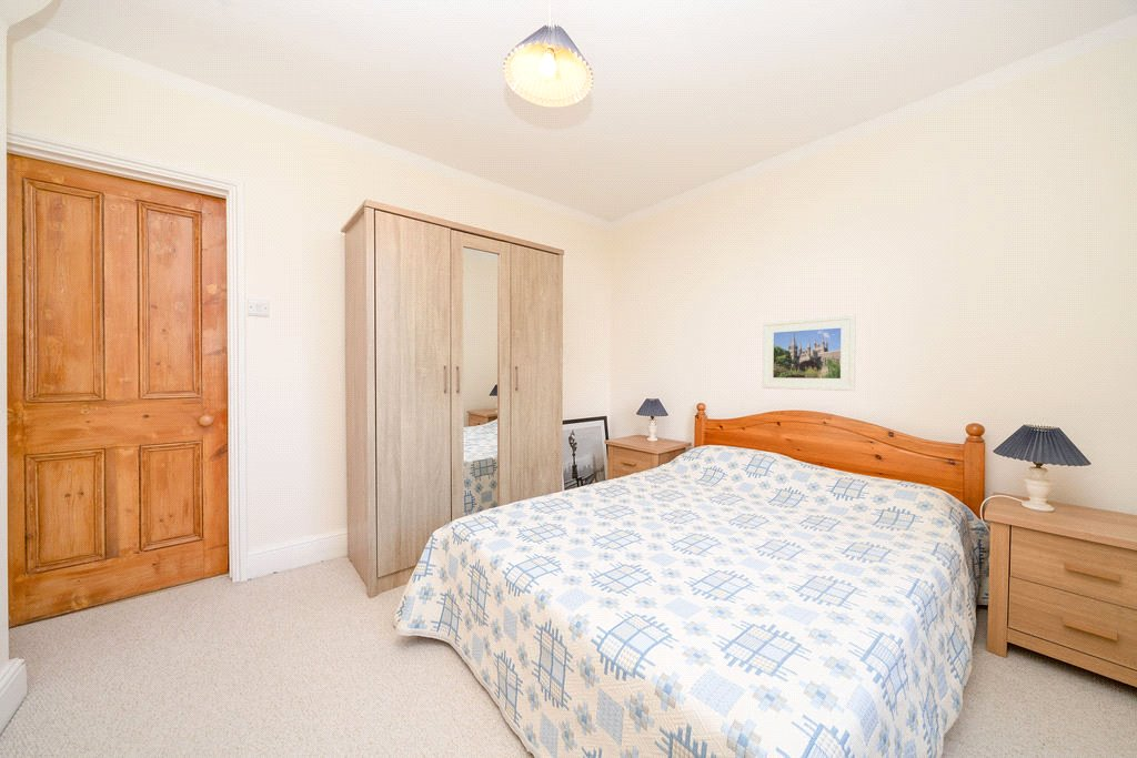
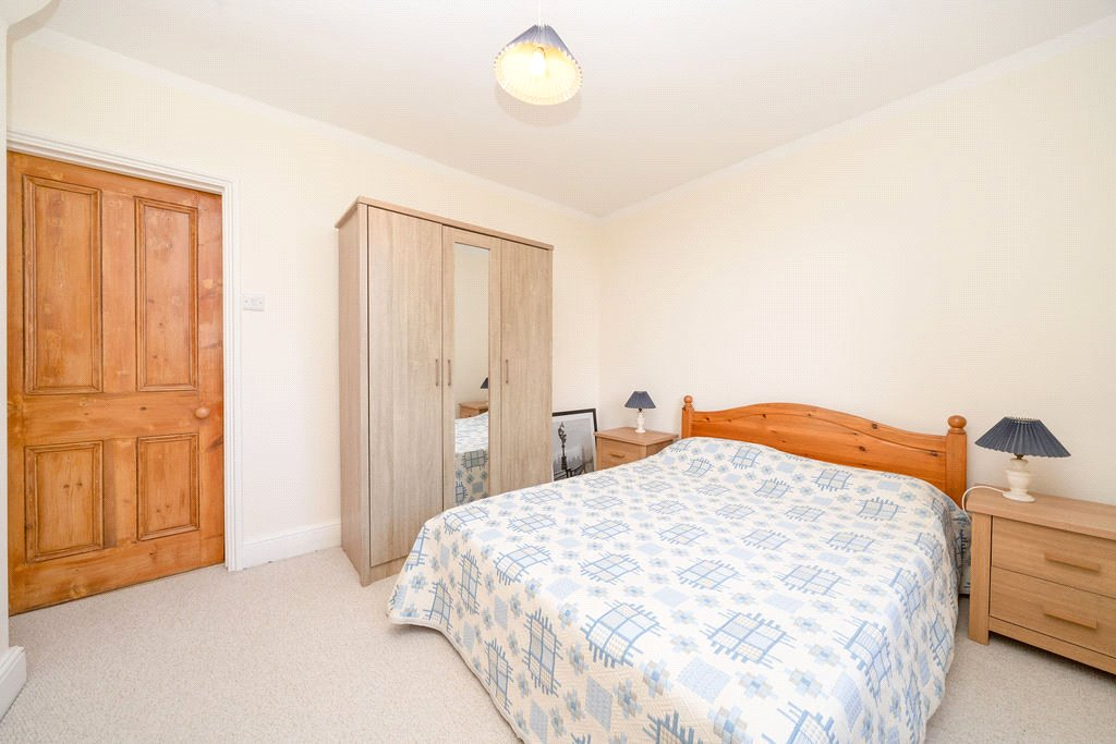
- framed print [761,313,857,392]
